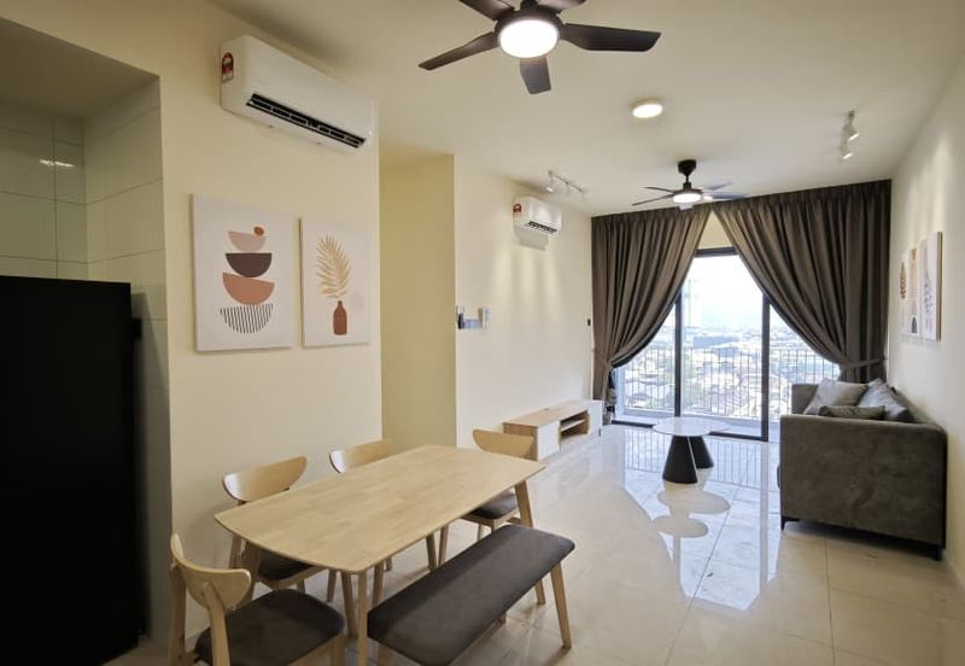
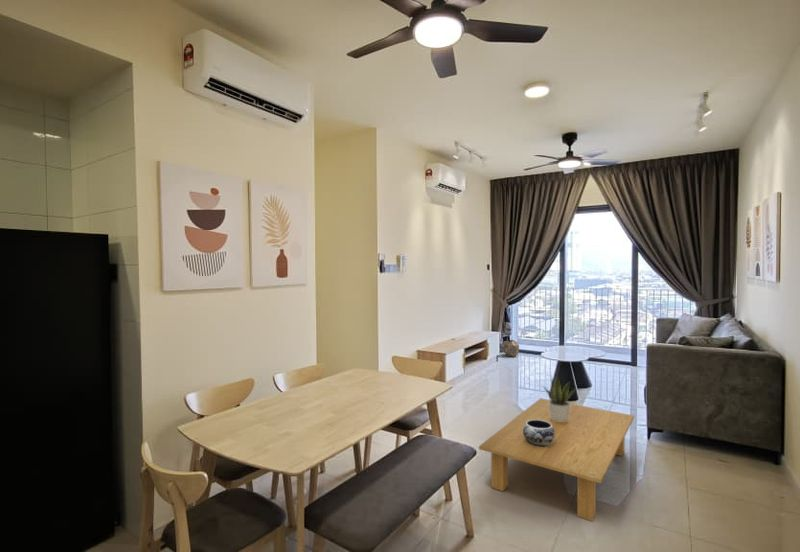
+ potted plant [542,373,578,422]
+ decorative bowl [523,420,555,447]
+ coffee table [478,397,635,522]
+ planter [502,339,520,358]
